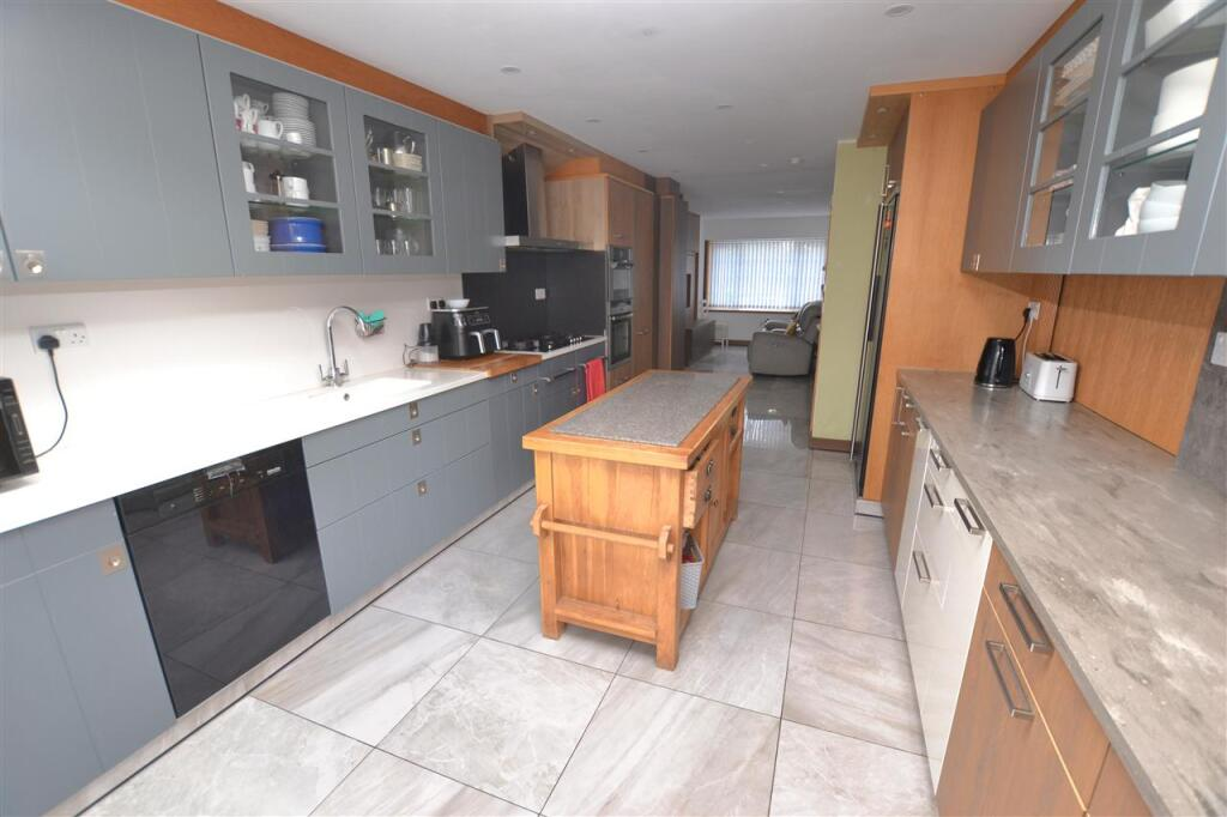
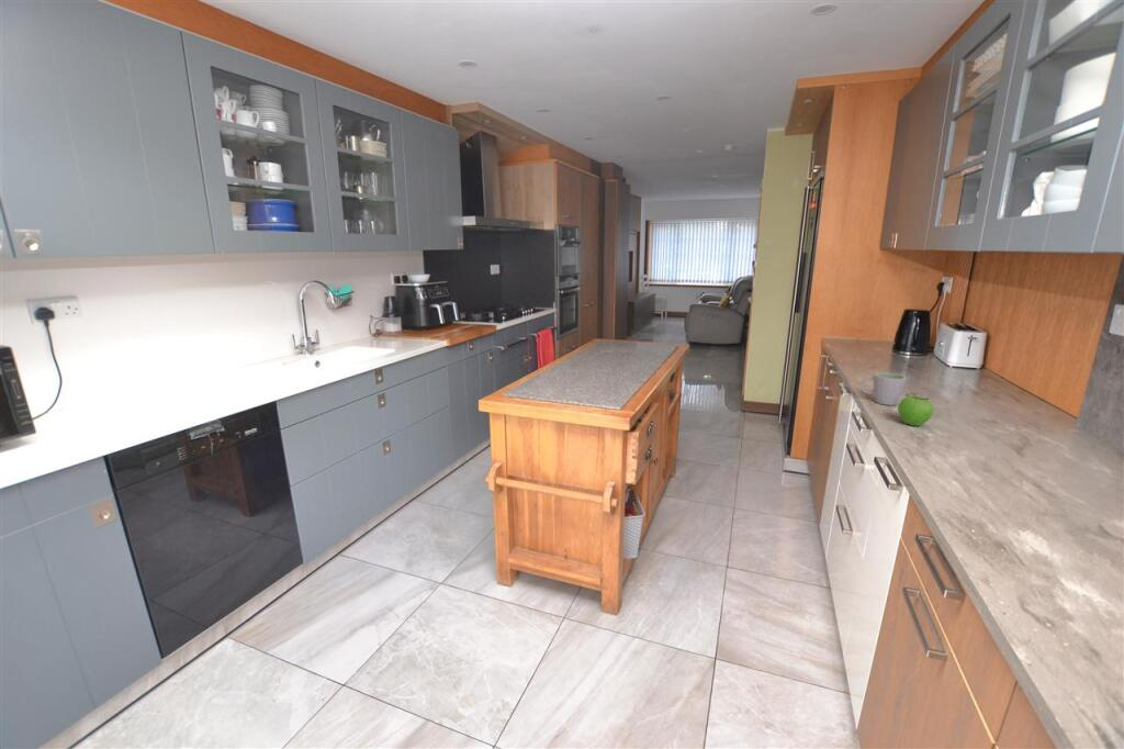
+ mug [859,371,907,406]
+ fruit [897,392,934,427]
